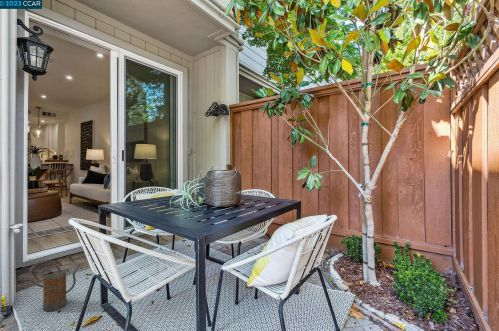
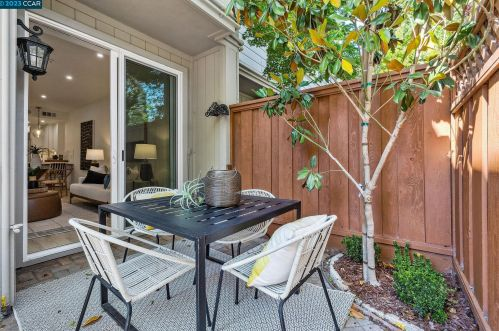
- watering can [27,259,81,312]
